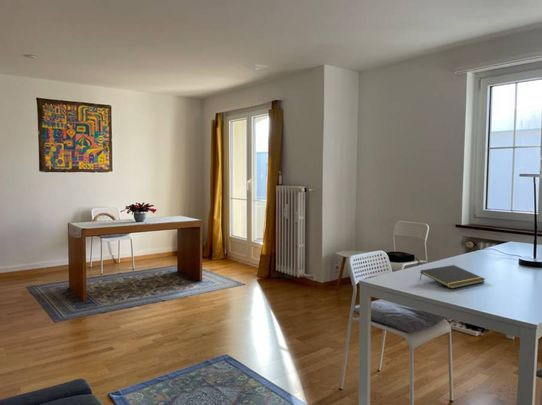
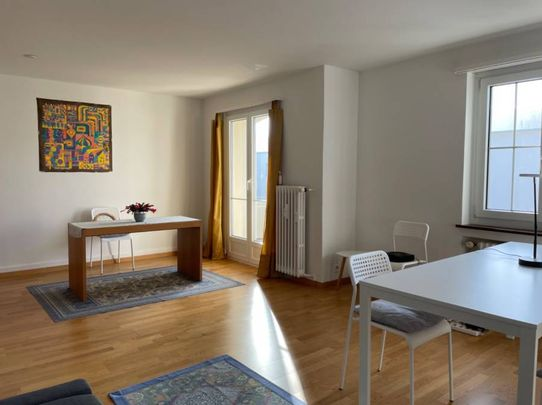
- notepad [419,264,486,290]
